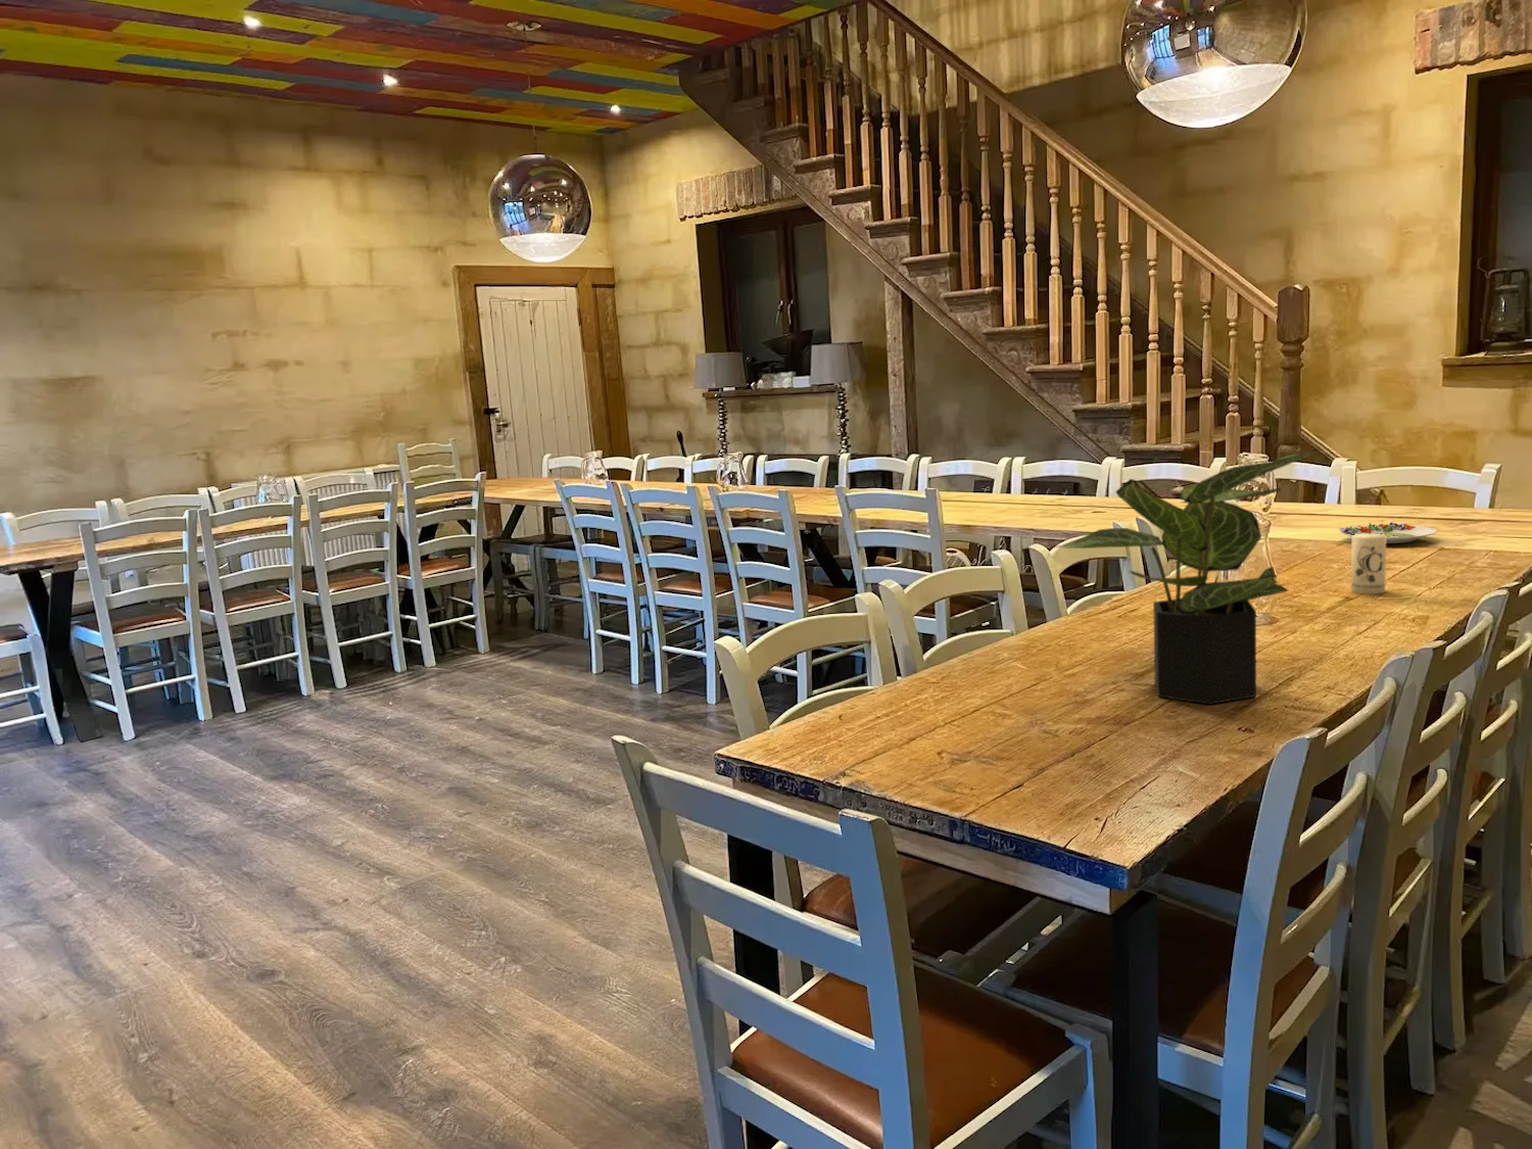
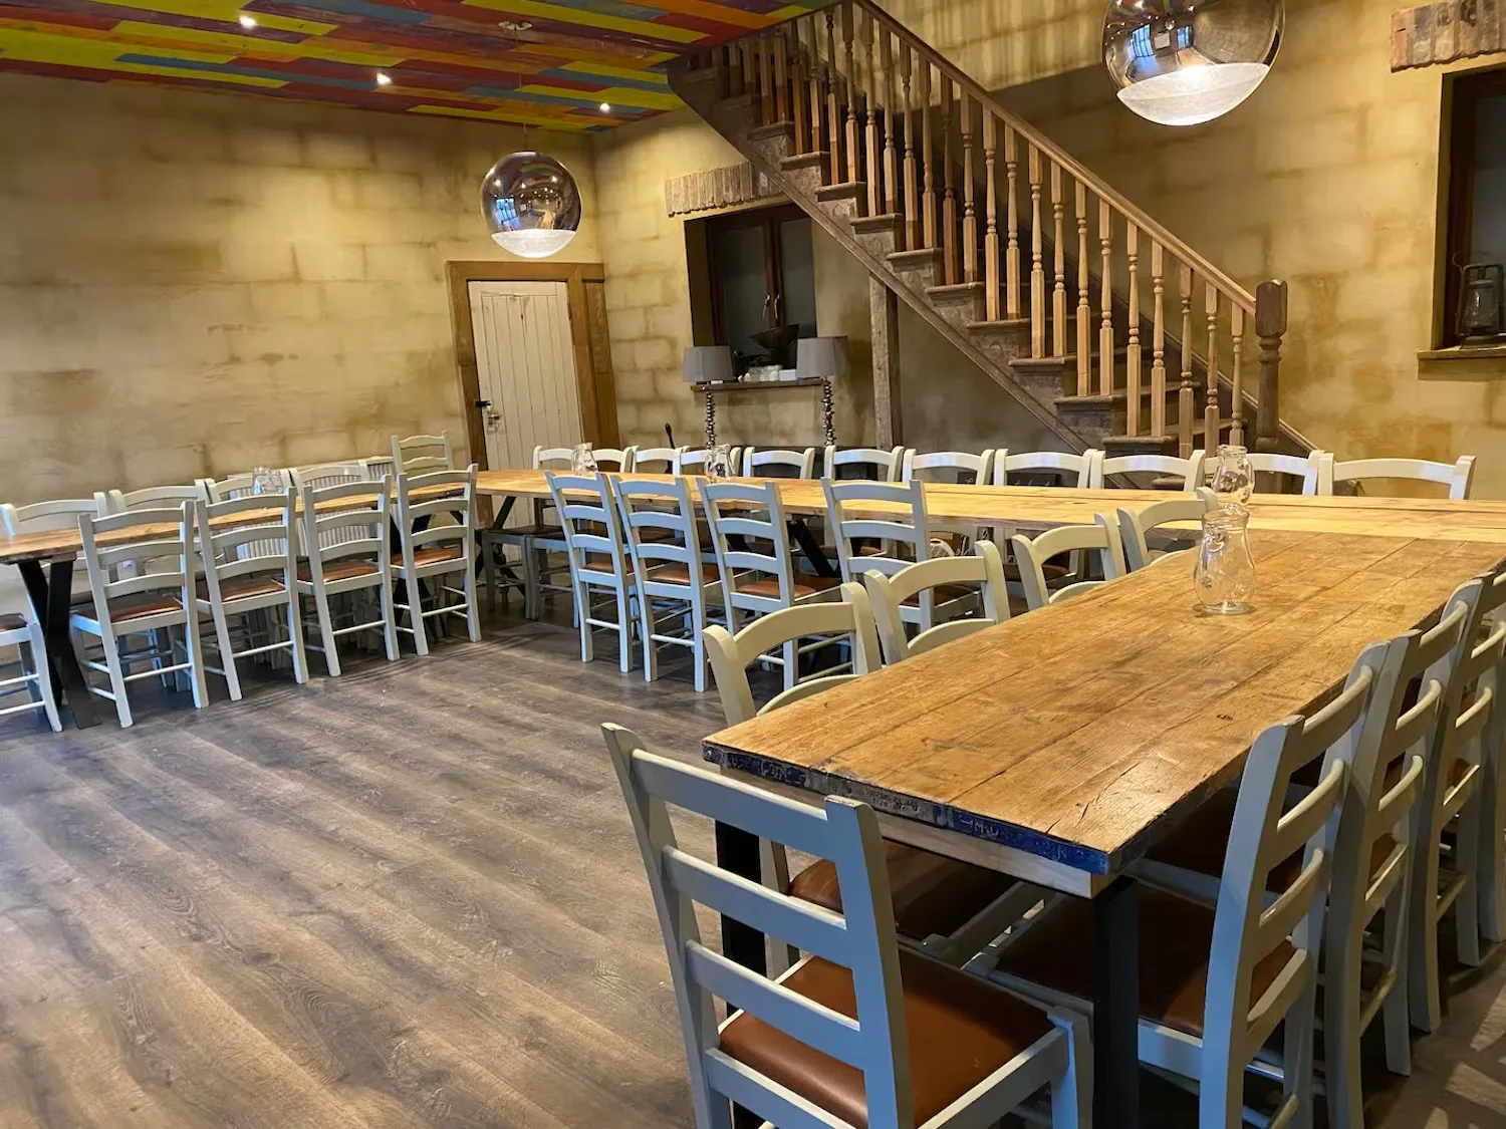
- potted plant [1053,448,1325,706]
- salad plate [1339,521,1438,544]
- candle [1350,535,1387,595]
